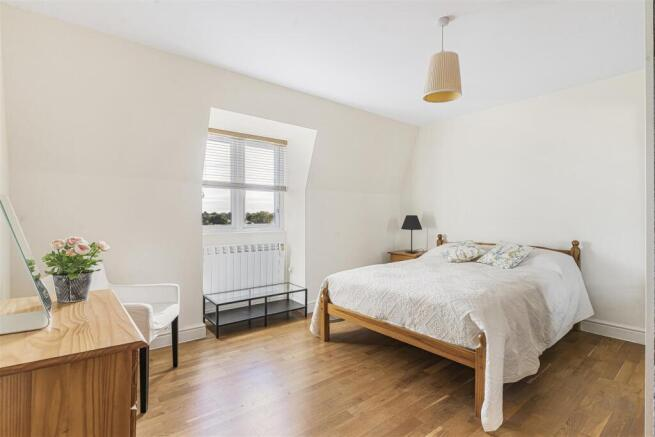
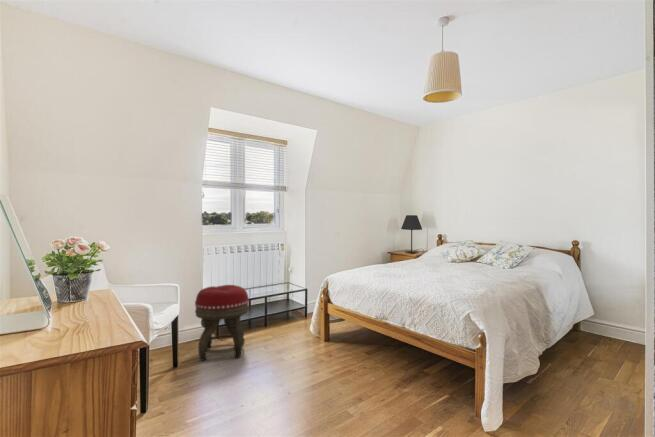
+ footstool [194,284,250,362]
